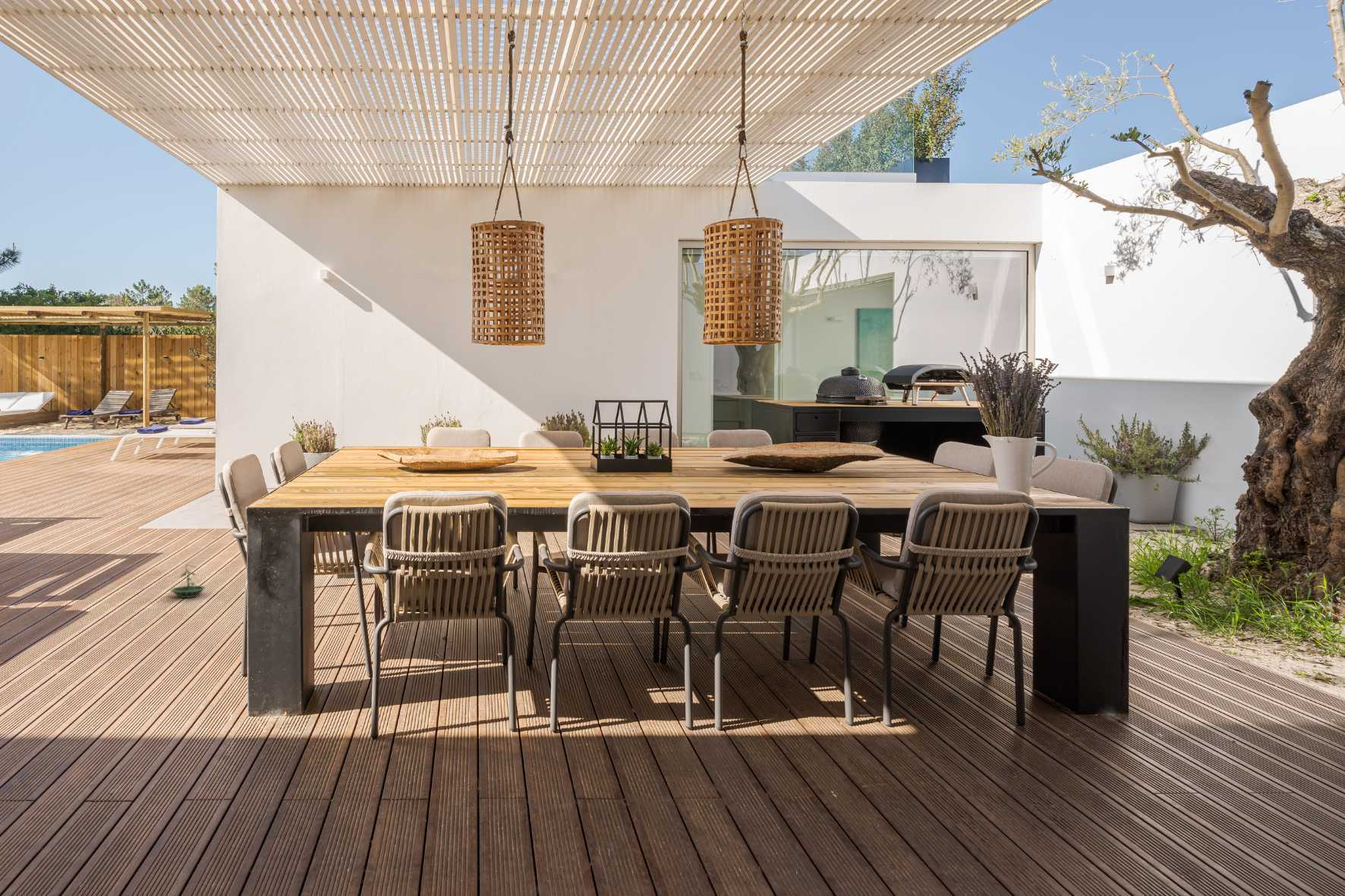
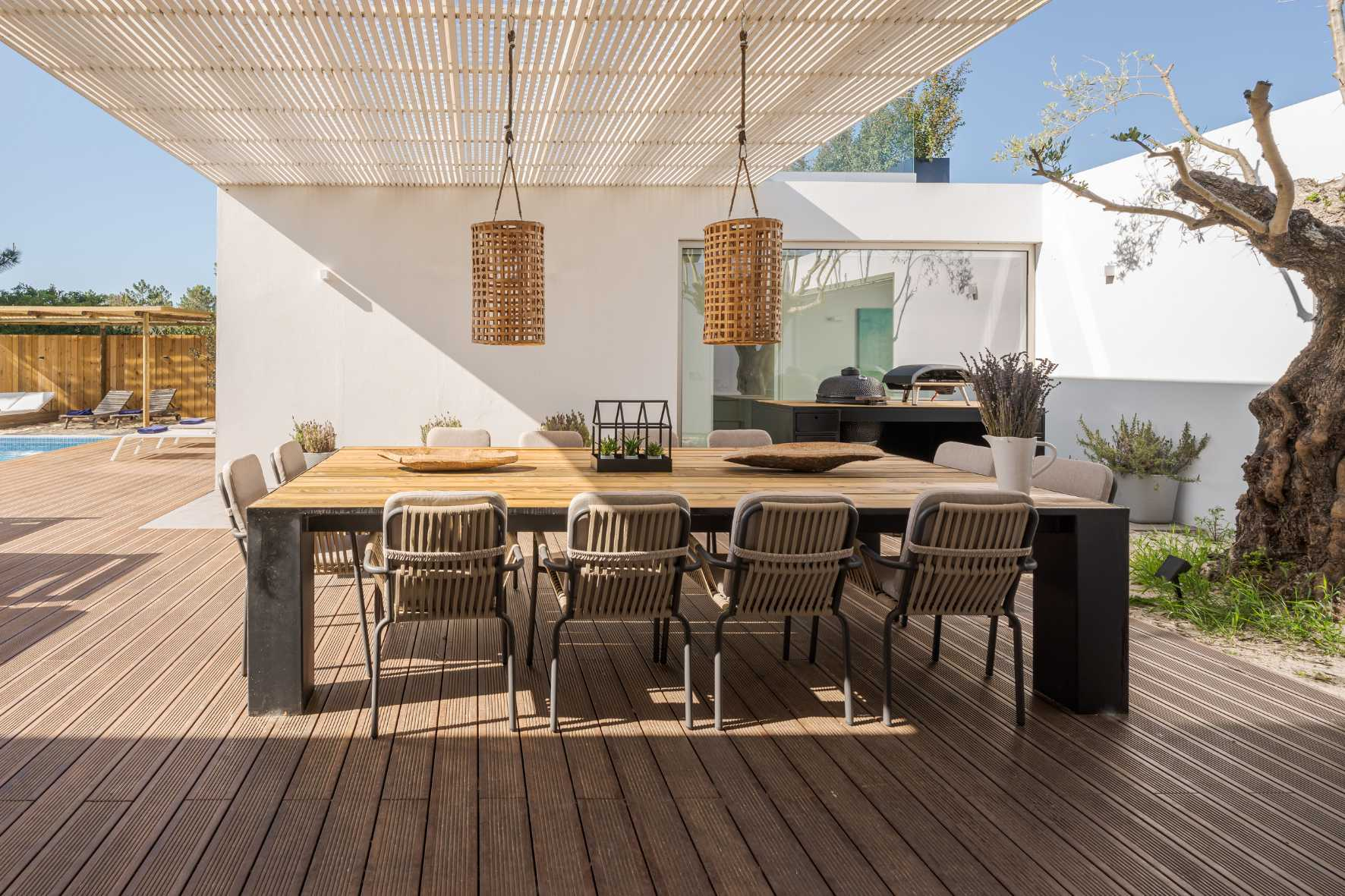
- terrarium [169,564,207,599]
